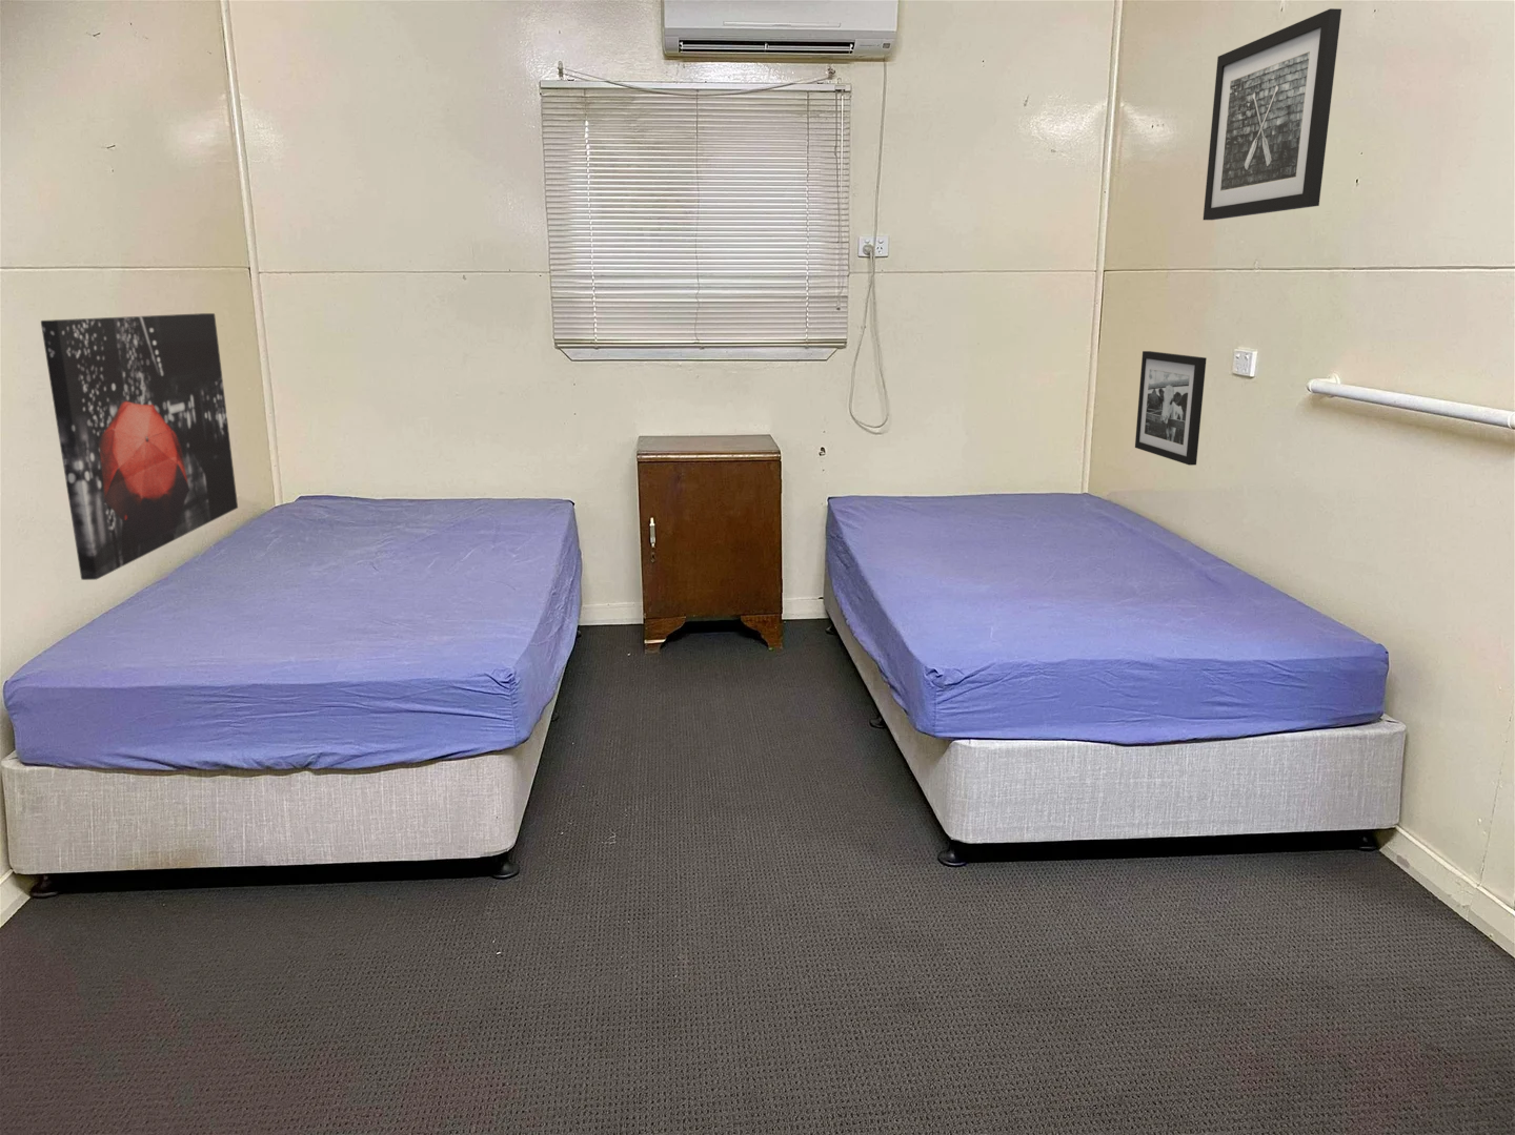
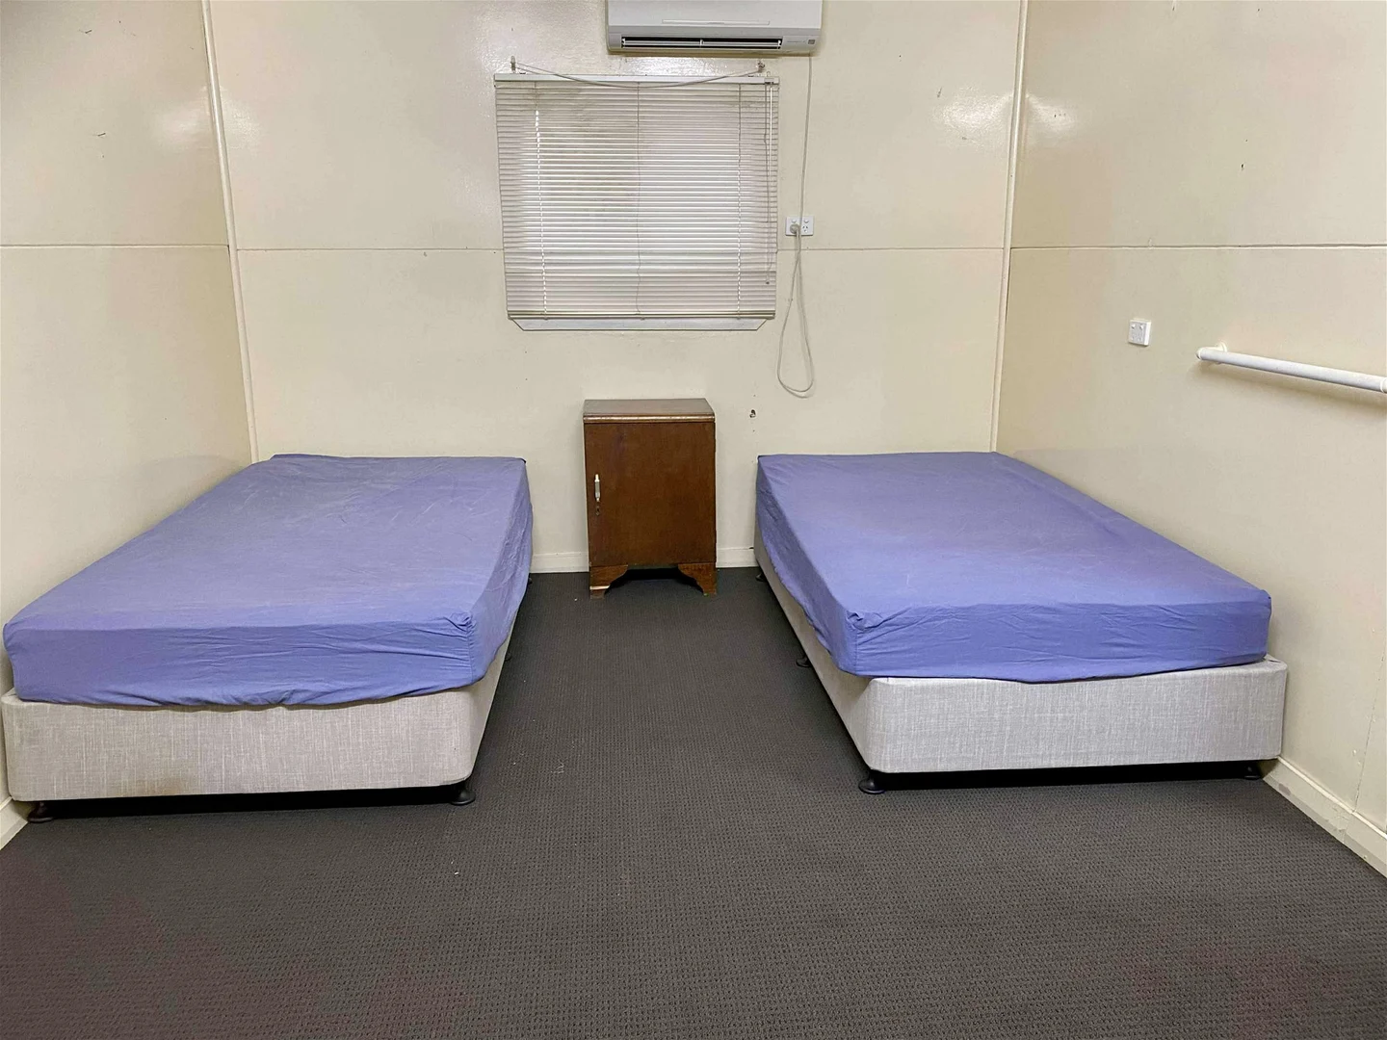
- wall art [41,312,239,581]
- picture frame [1134,351,1207,466]
- wall art [1202,7,1342,221]
